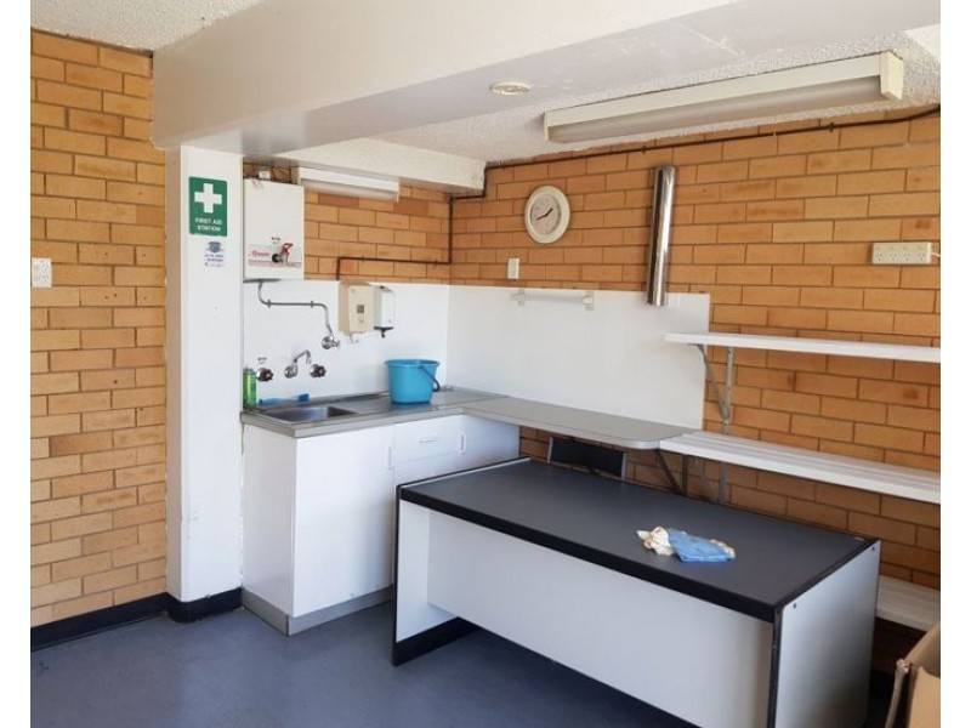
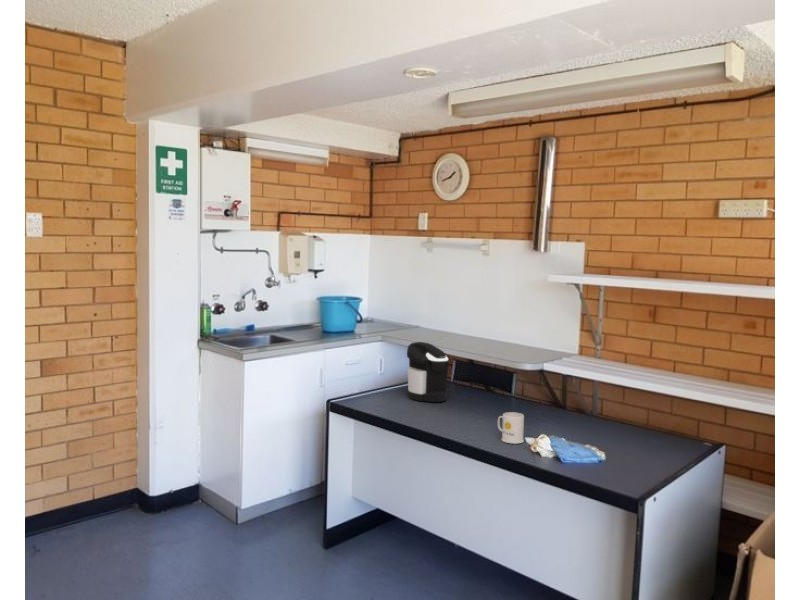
+ coffee maker [406,341,450,403]
+ mug [497,411,525,445]
